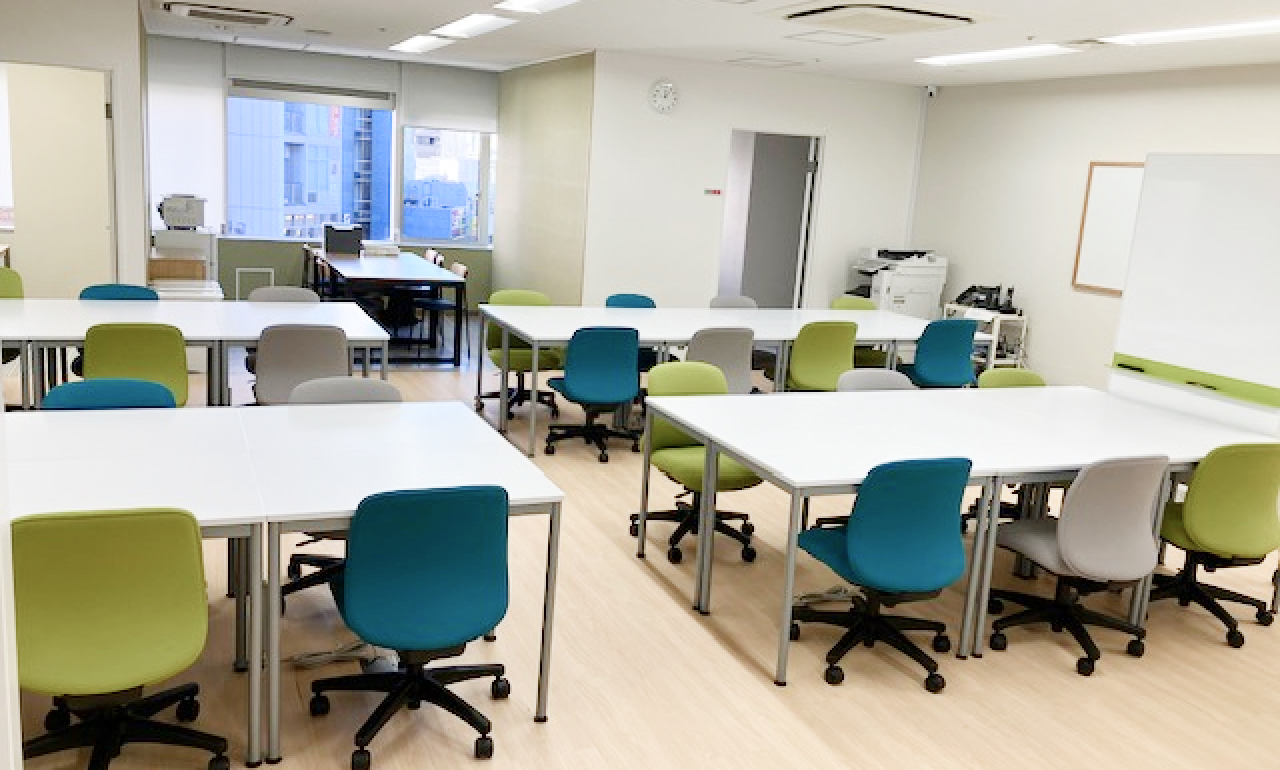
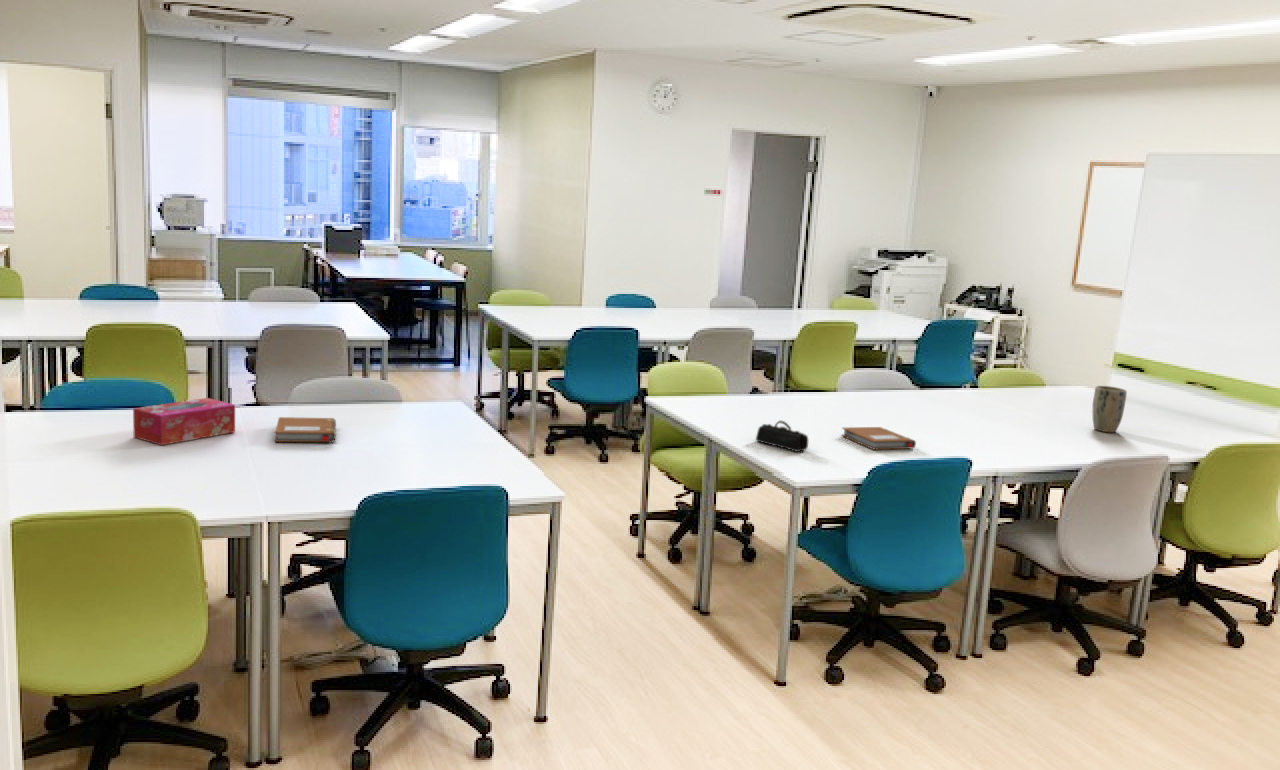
+ tissue box [132,397,236,446]
+ pencil case [755,420,809,453]
+ plant pot [1091,385,1128,433]
+ notebook [840,426,917,451]
+ notebook [274,416,337,443]
